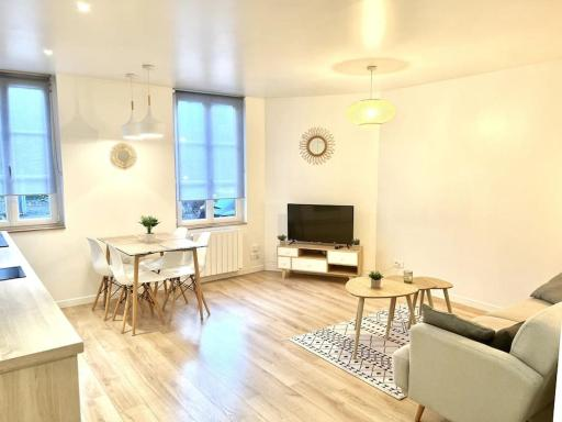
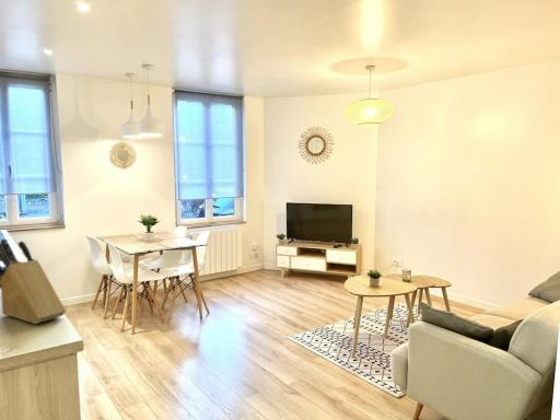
+ knife block [0,237,67,325]
